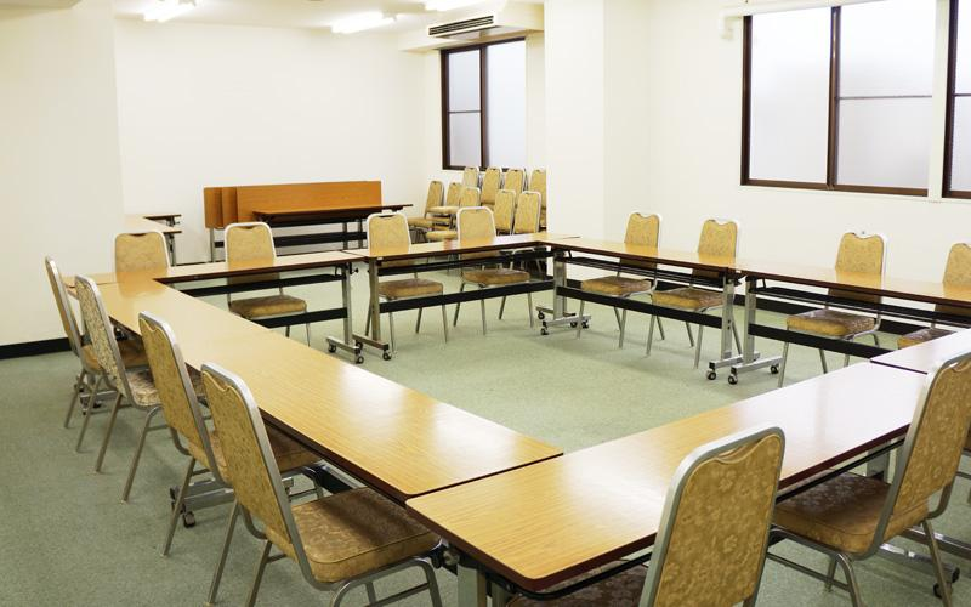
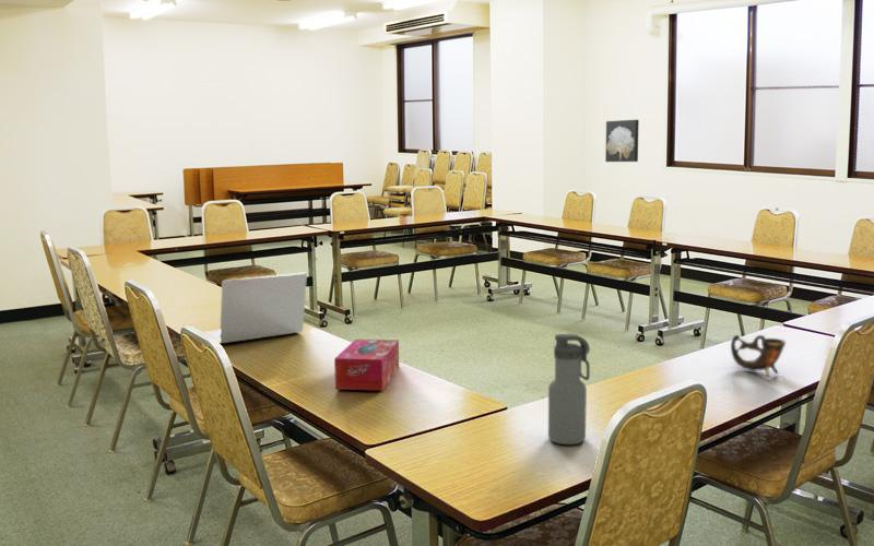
+ wall art [604,119,640,163]
+ cup [730,334,787,377]
+ water bottle [547,333,591,446]
+ laptop [203,271,308,345]
+ tissue box [333,339,400,392]
